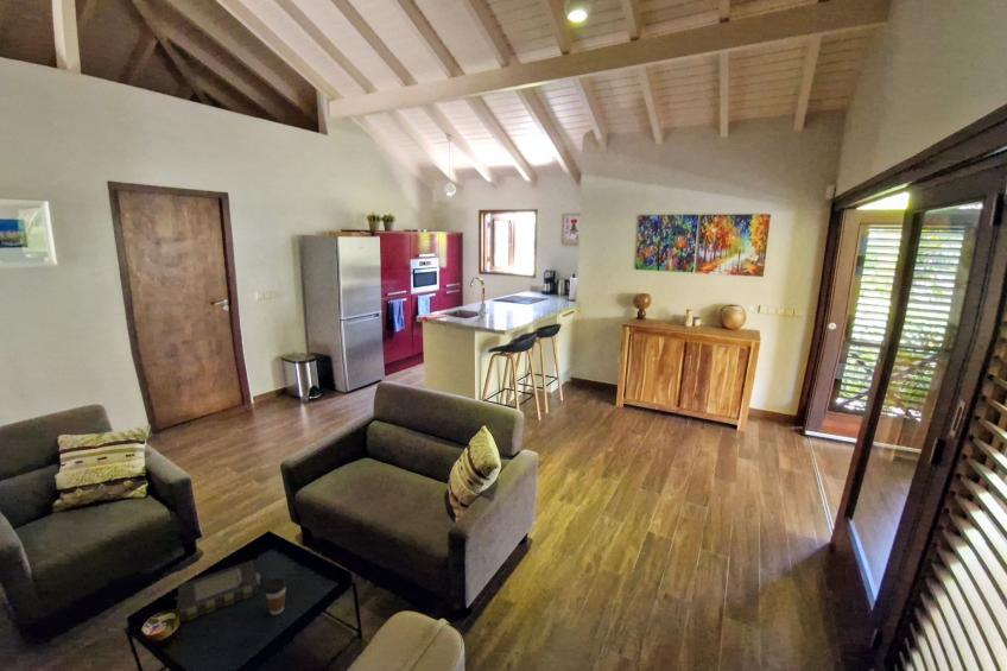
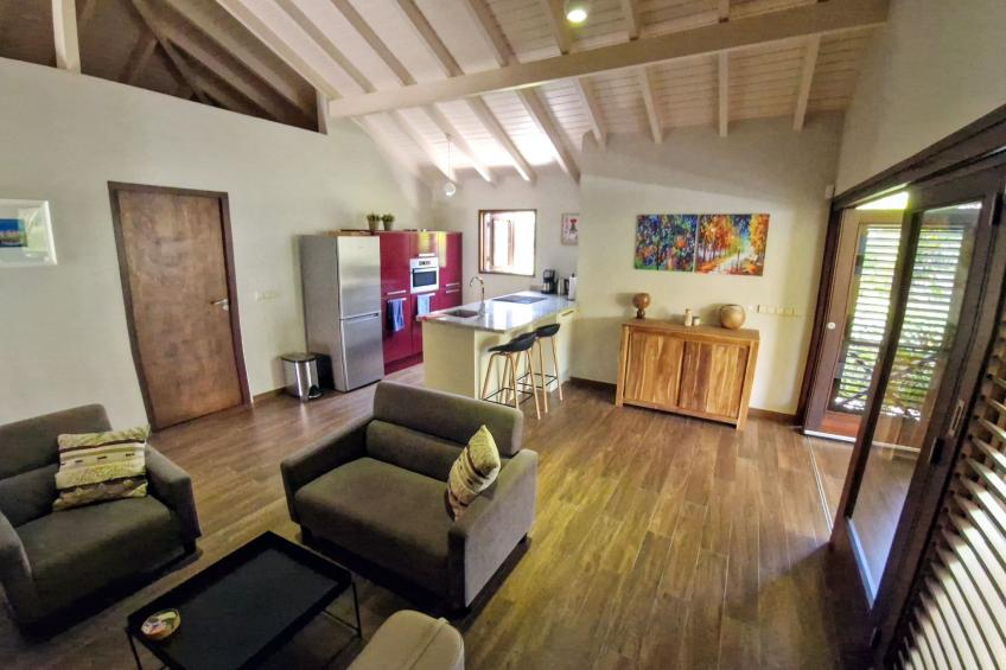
- coffee cup [264,577,287,616]
- book [173,559,262,625]
